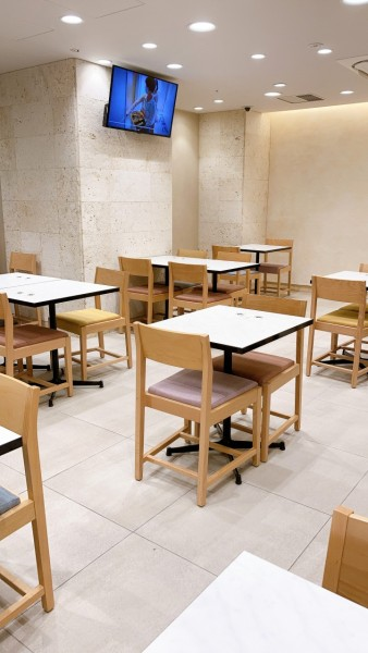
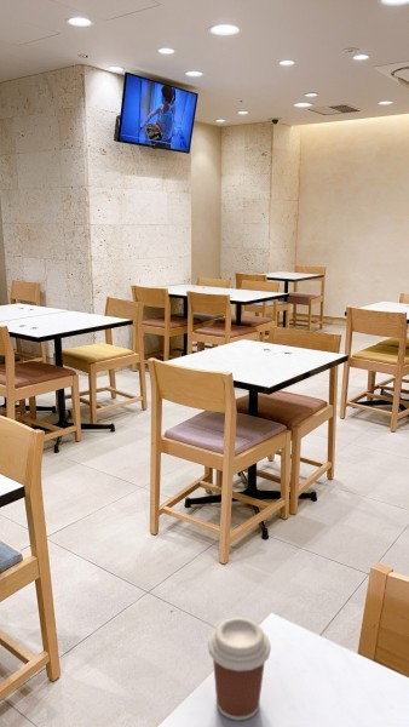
+ coffee cup [207,617,272,722]
